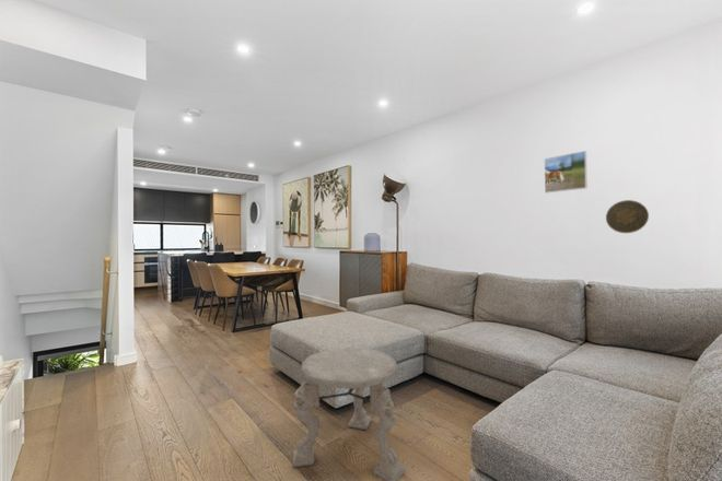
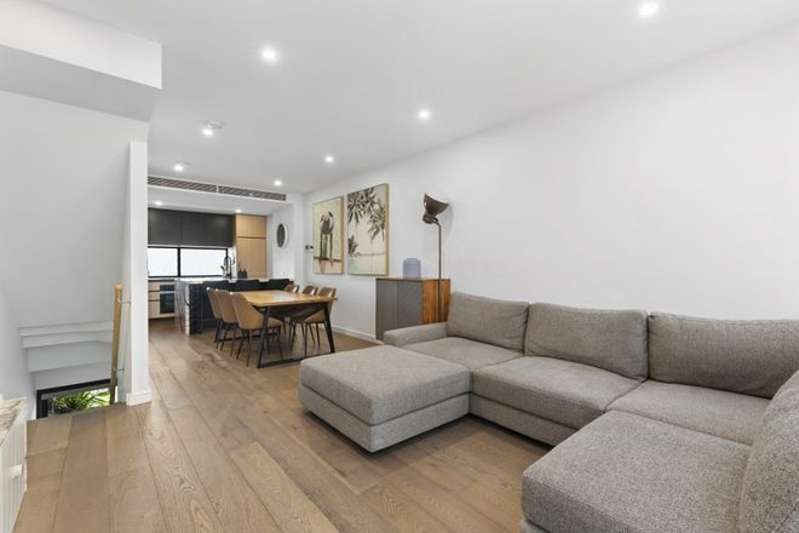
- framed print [544,150,589,195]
- side table [291,347,407,481]
- decorative plate [605,199,650,234]
